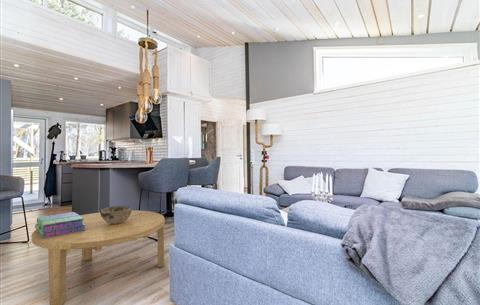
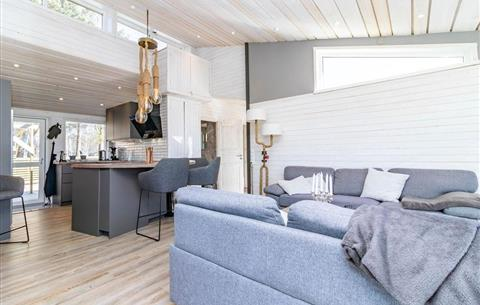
- coffee table [30,209,165,305]
- stack of books [34,211,86,238]
- decorative bowl [99,205,133,224]
